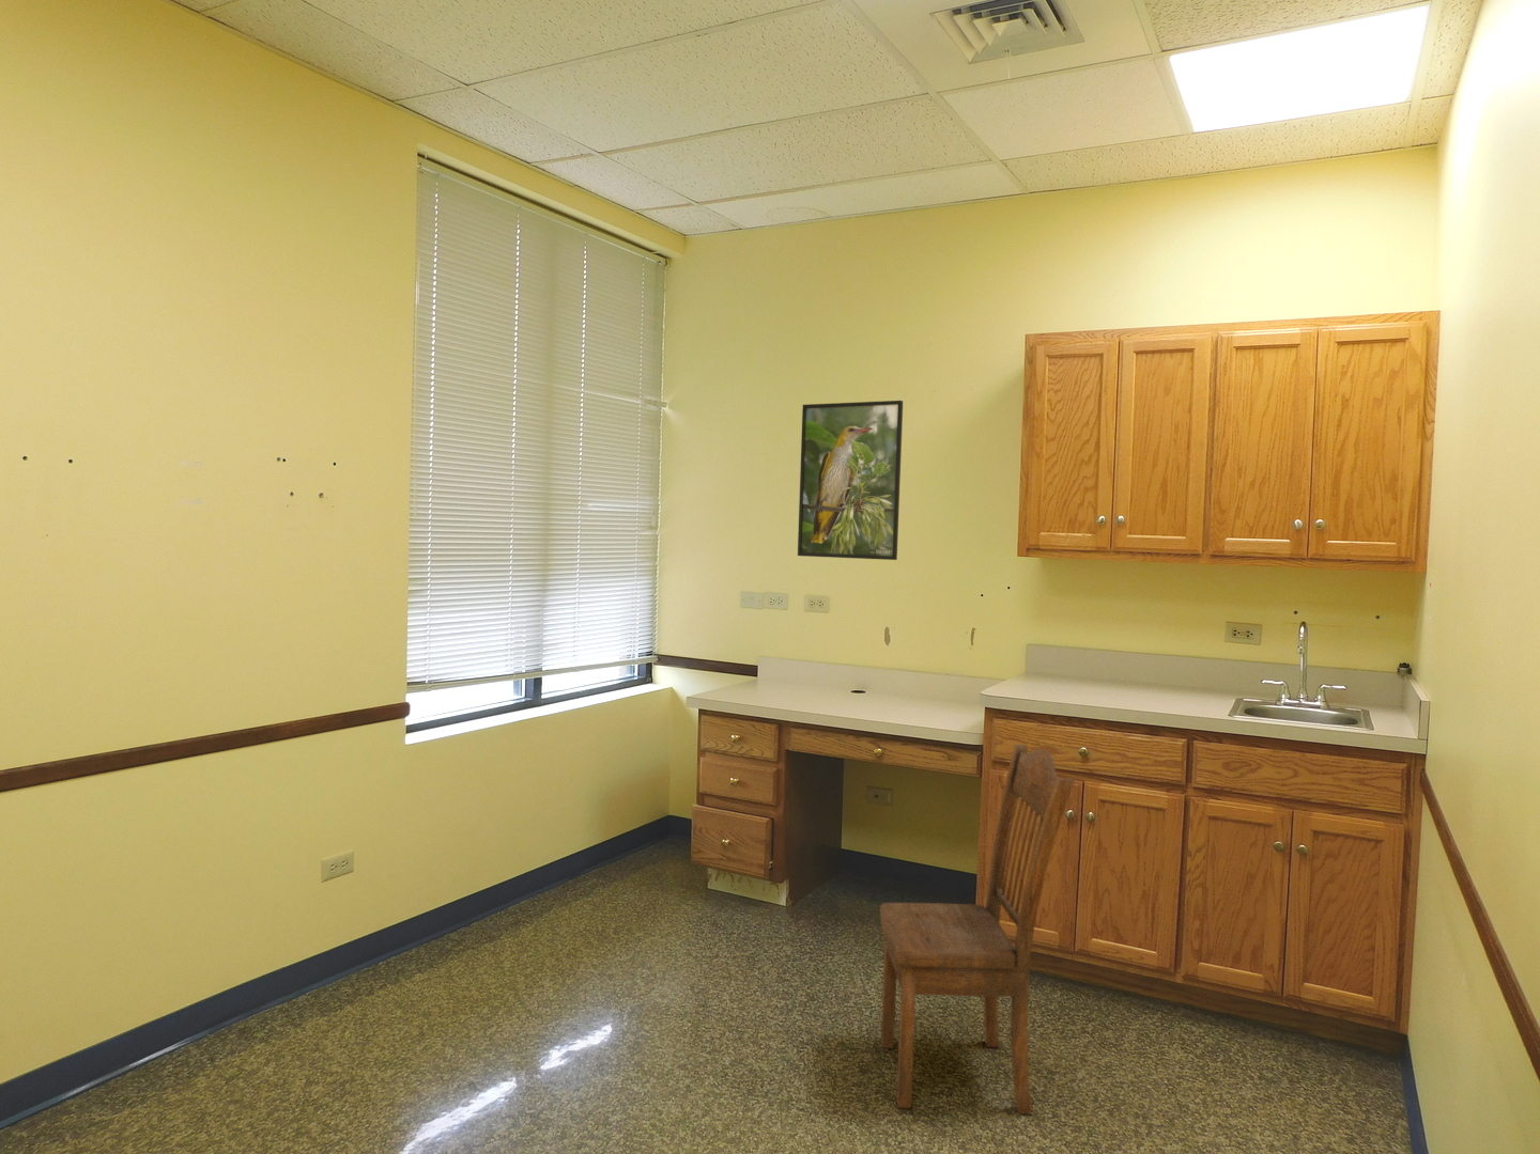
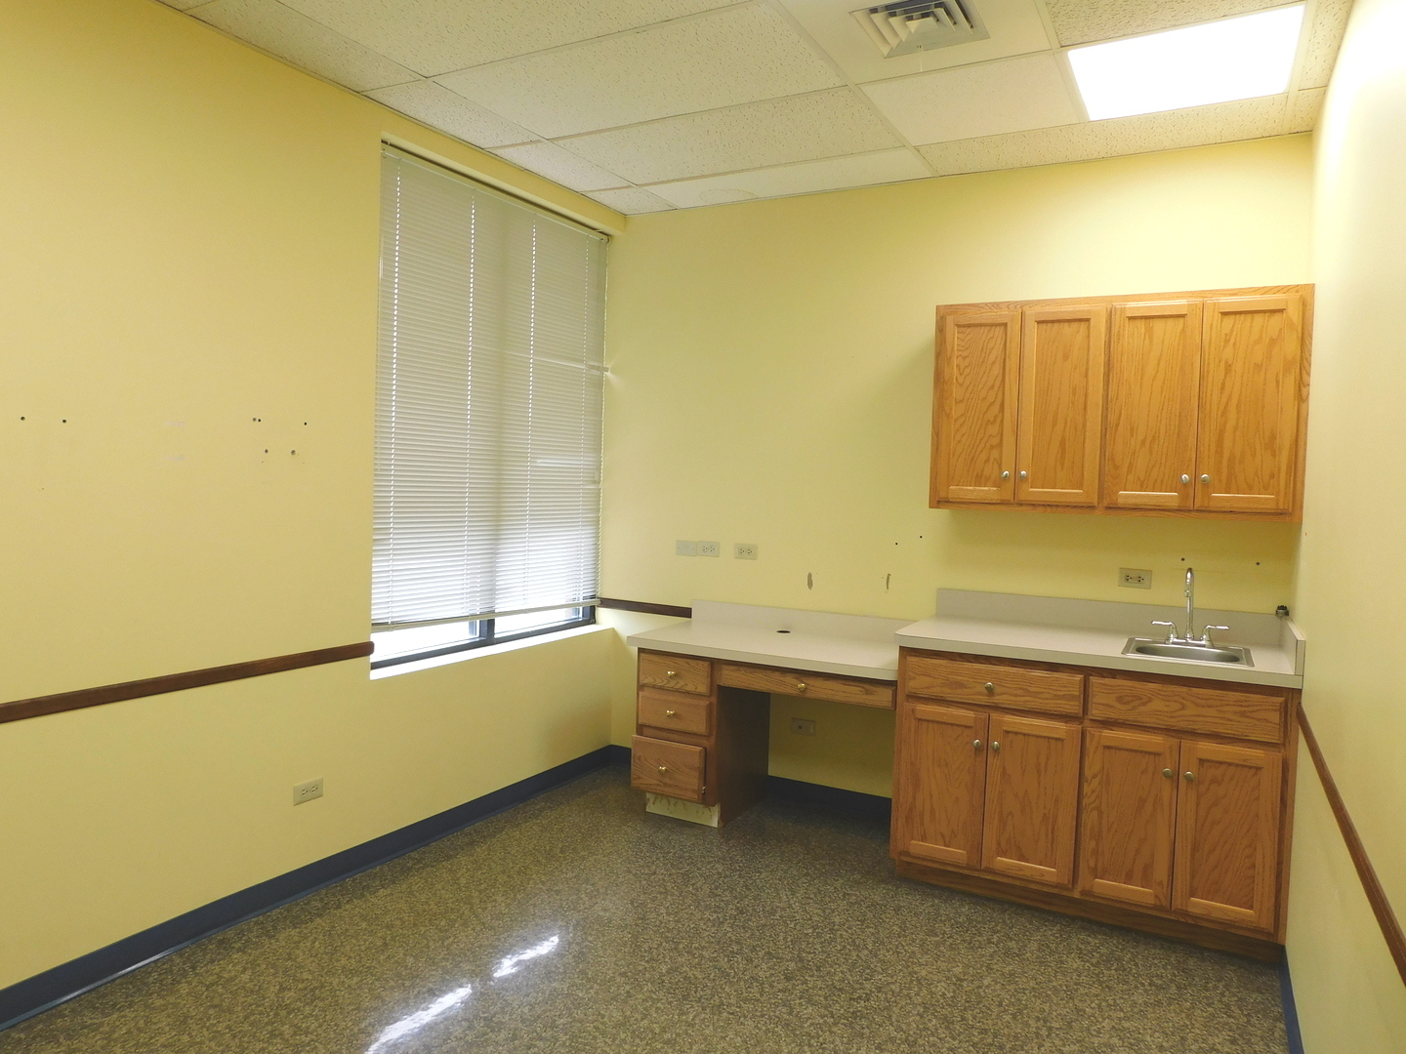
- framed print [797,400,903,561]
- dining chair [879,744,1076,1114]
